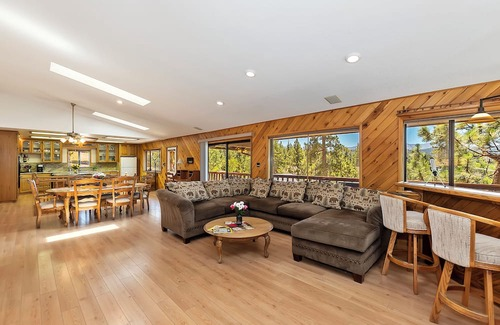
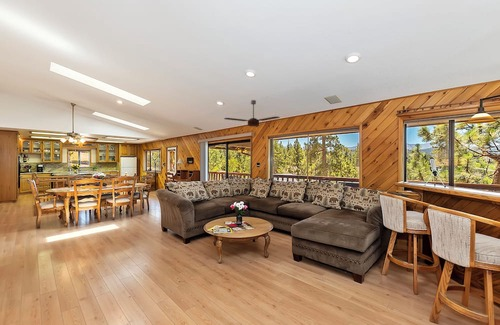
+ ceiling fan [223,99,281,127]
